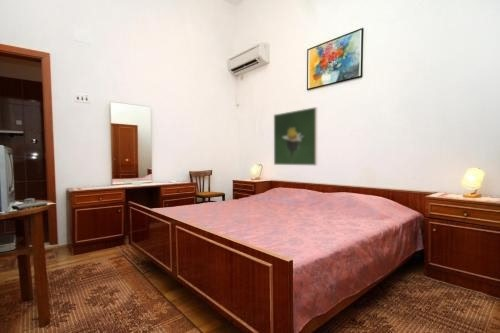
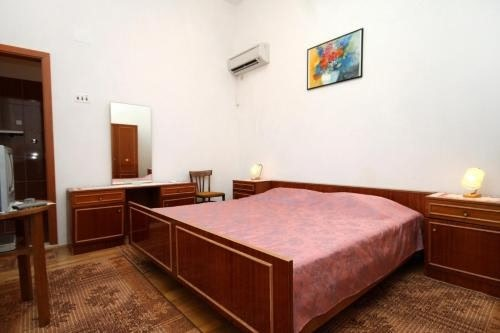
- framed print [273,106,318,167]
